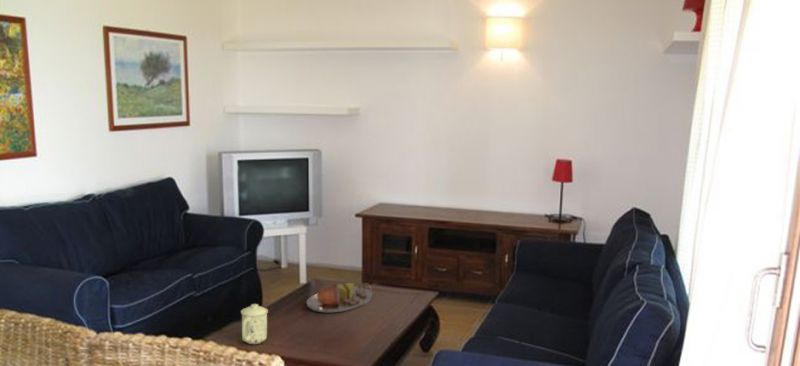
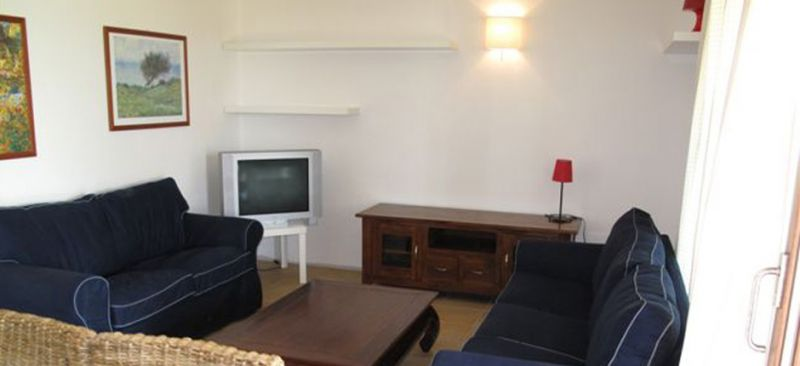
- mug [240,303,269,345]
- serving tray [306,282,374,313]
